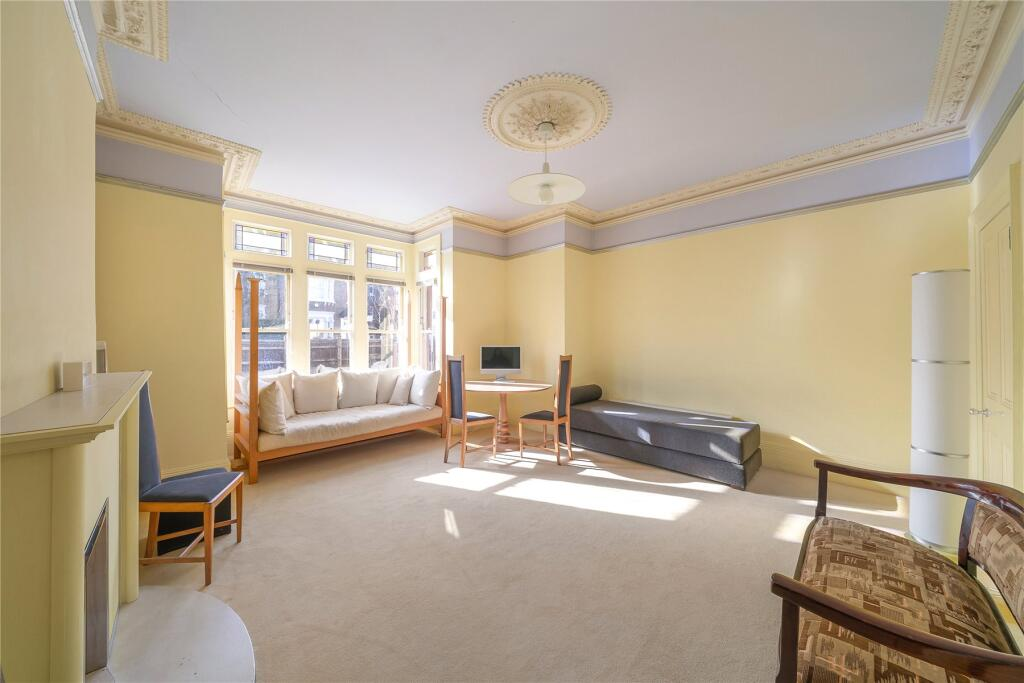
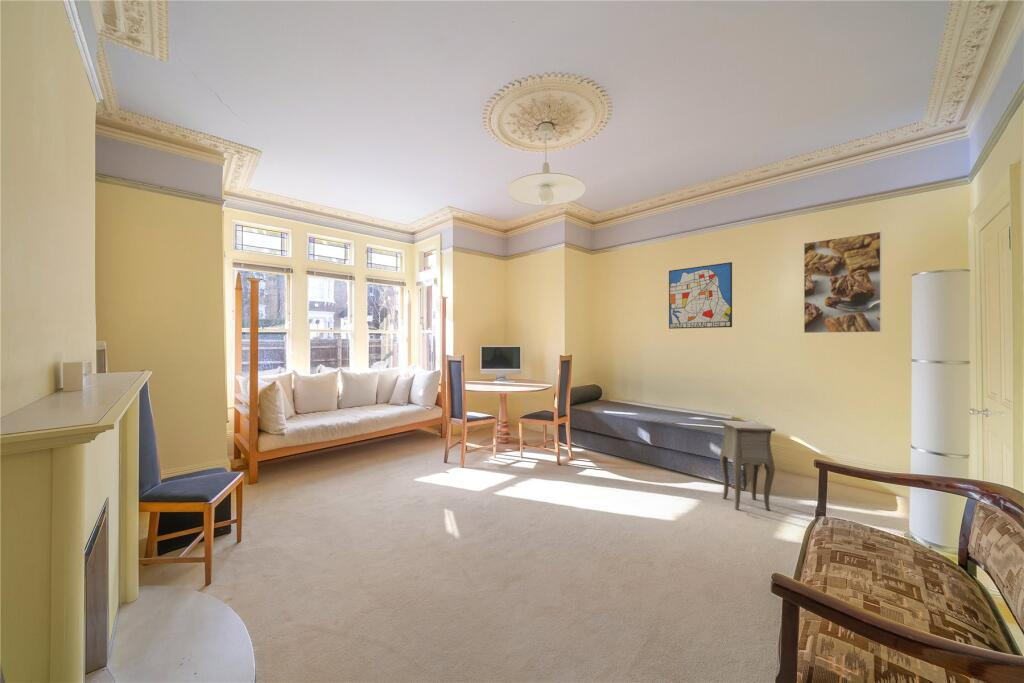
+ side table [719,420,777,516]
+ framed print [803,230,882,334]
+ wall art [668,261,733,330]
